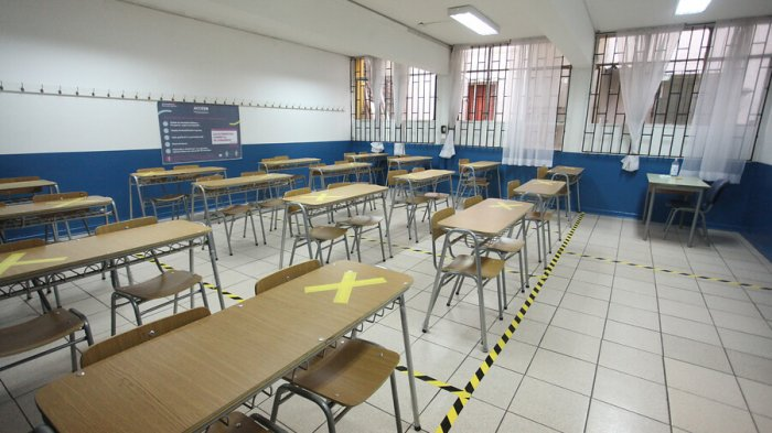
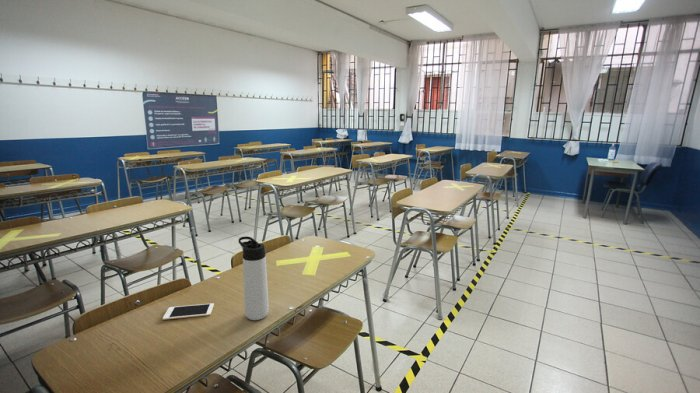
+ thermos bottle [238,235,270,321]
+ cell phone [162,302,215,321]
